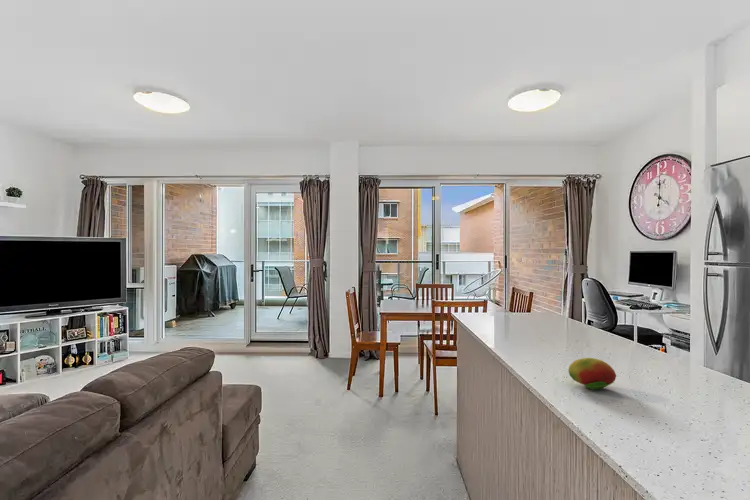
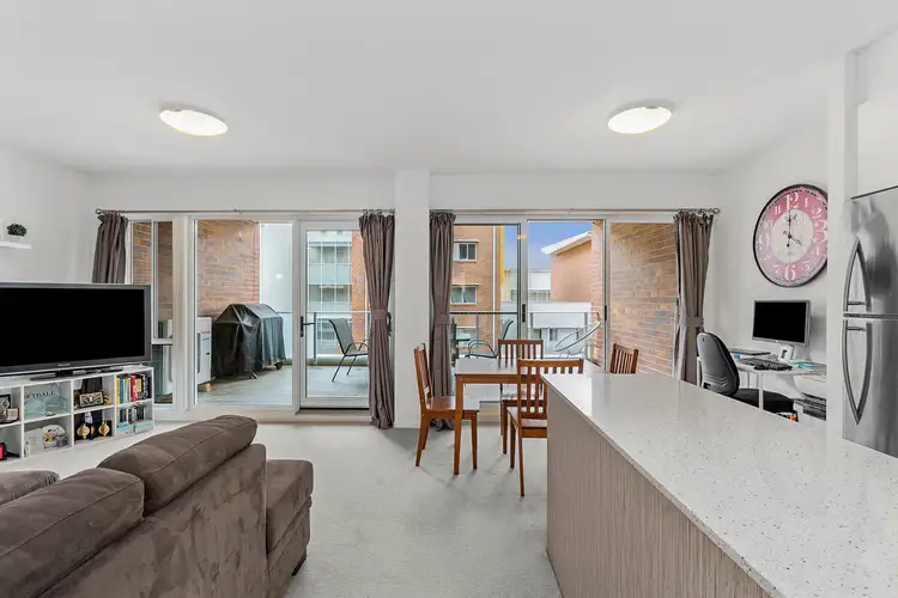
- fruit [567,357,617,391]
